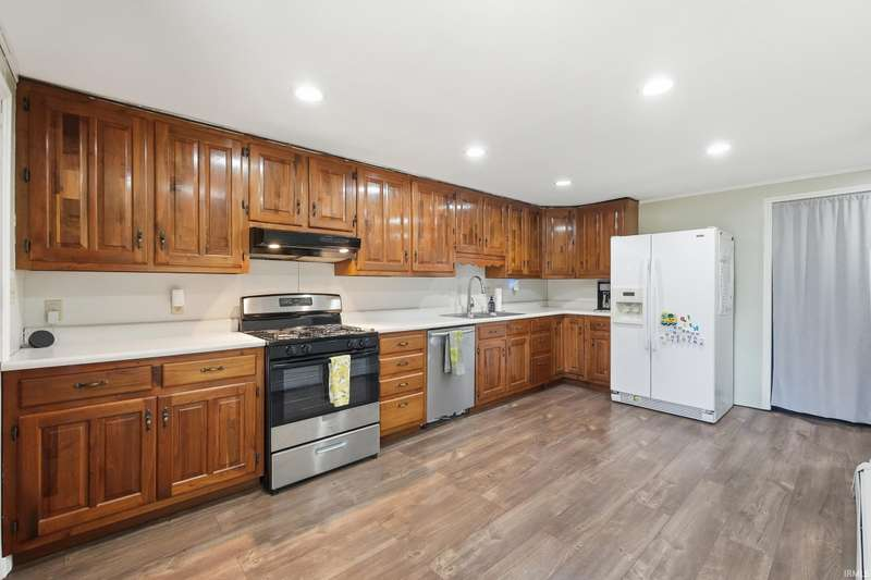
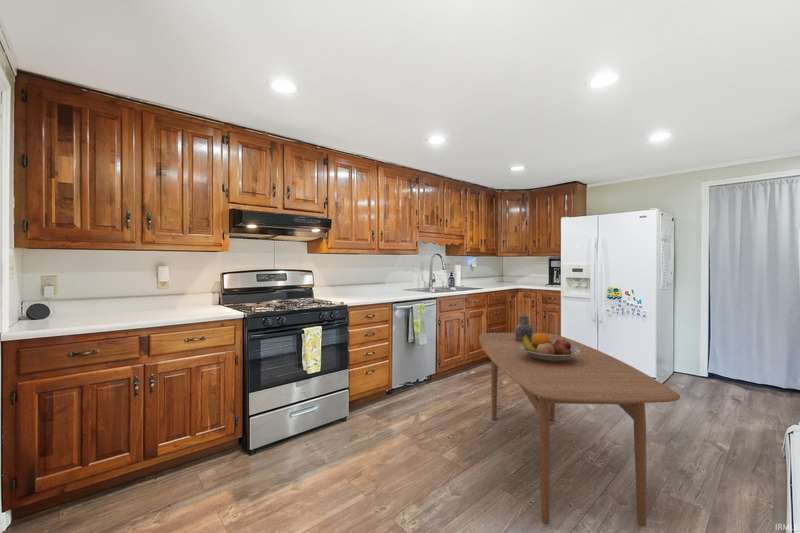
+ fruit bowl [520,332,580,362]
+ pitcher [514,313,534,342]
+ dining table [478,332,681,528]
